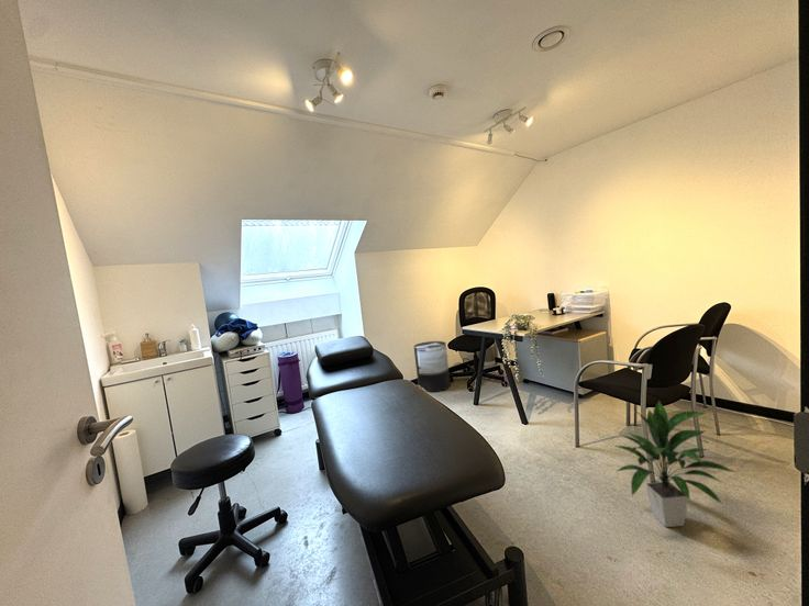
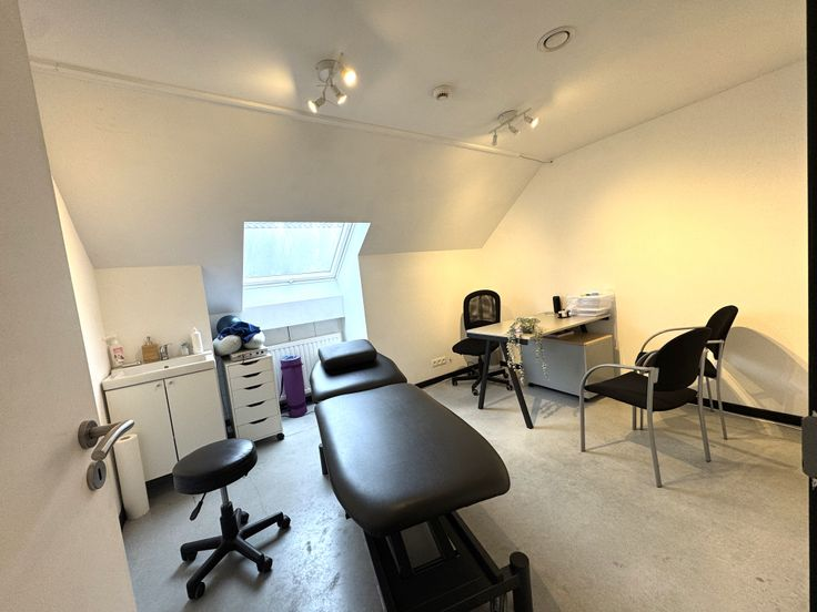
- trash can [413,340,452,393]
- indoor plant [613,400,736,528]
